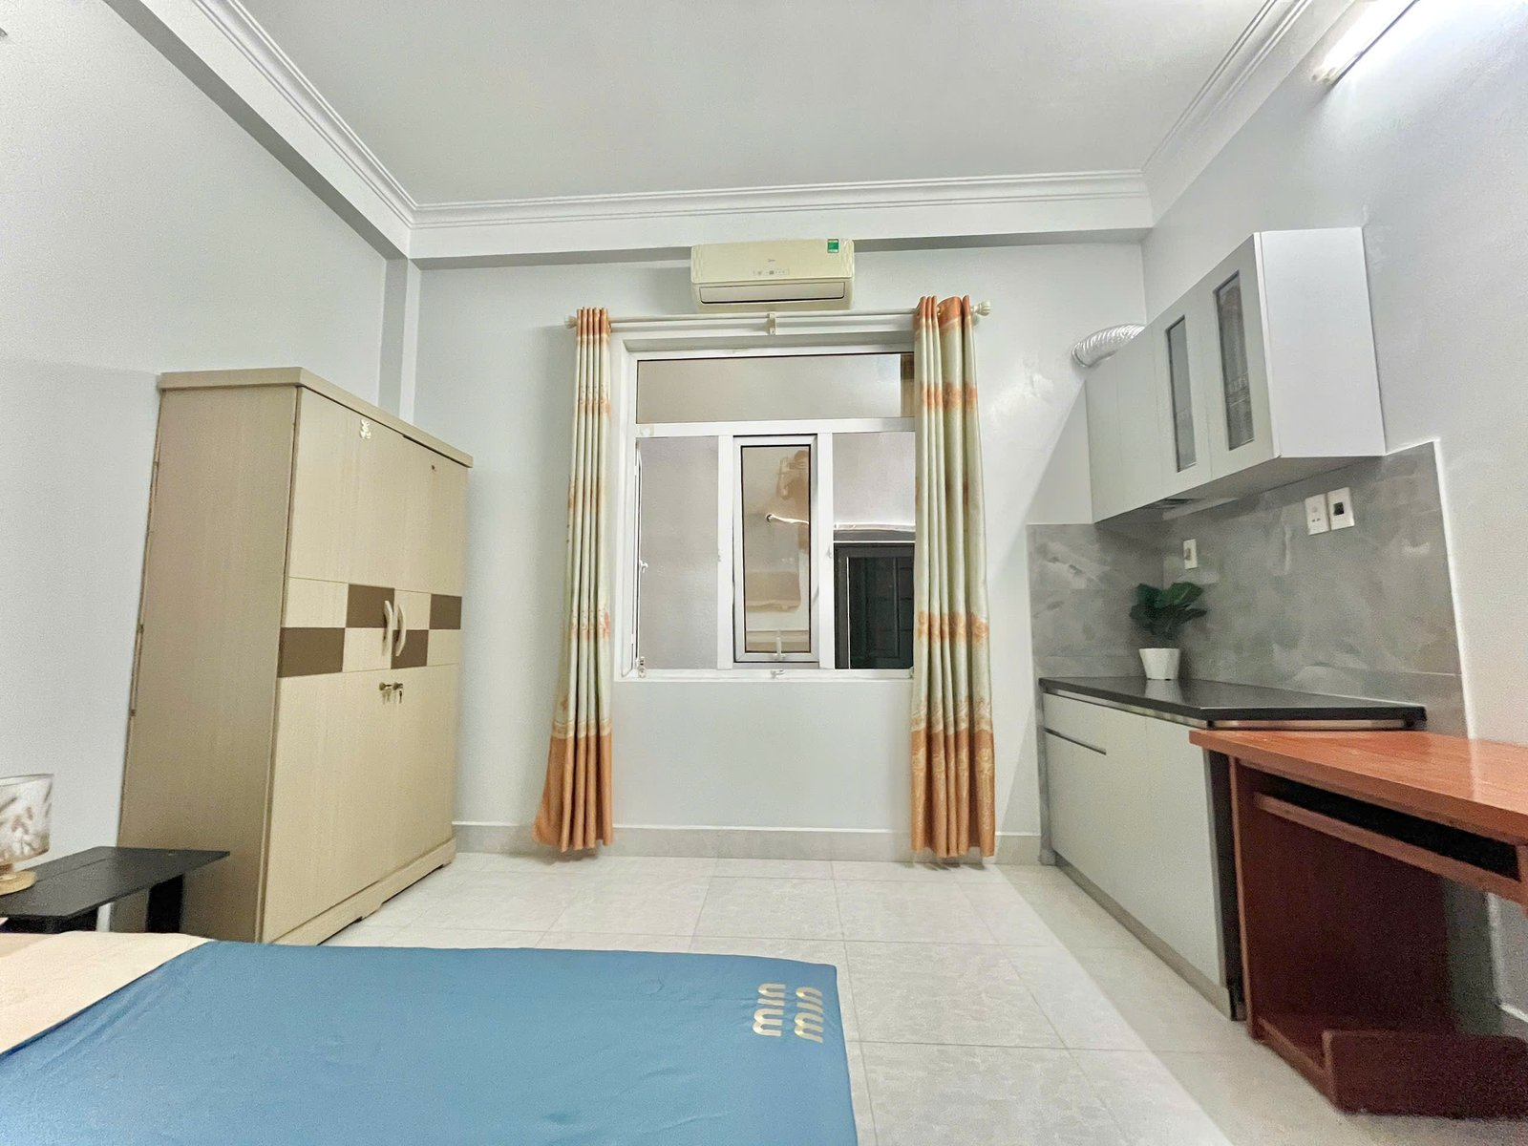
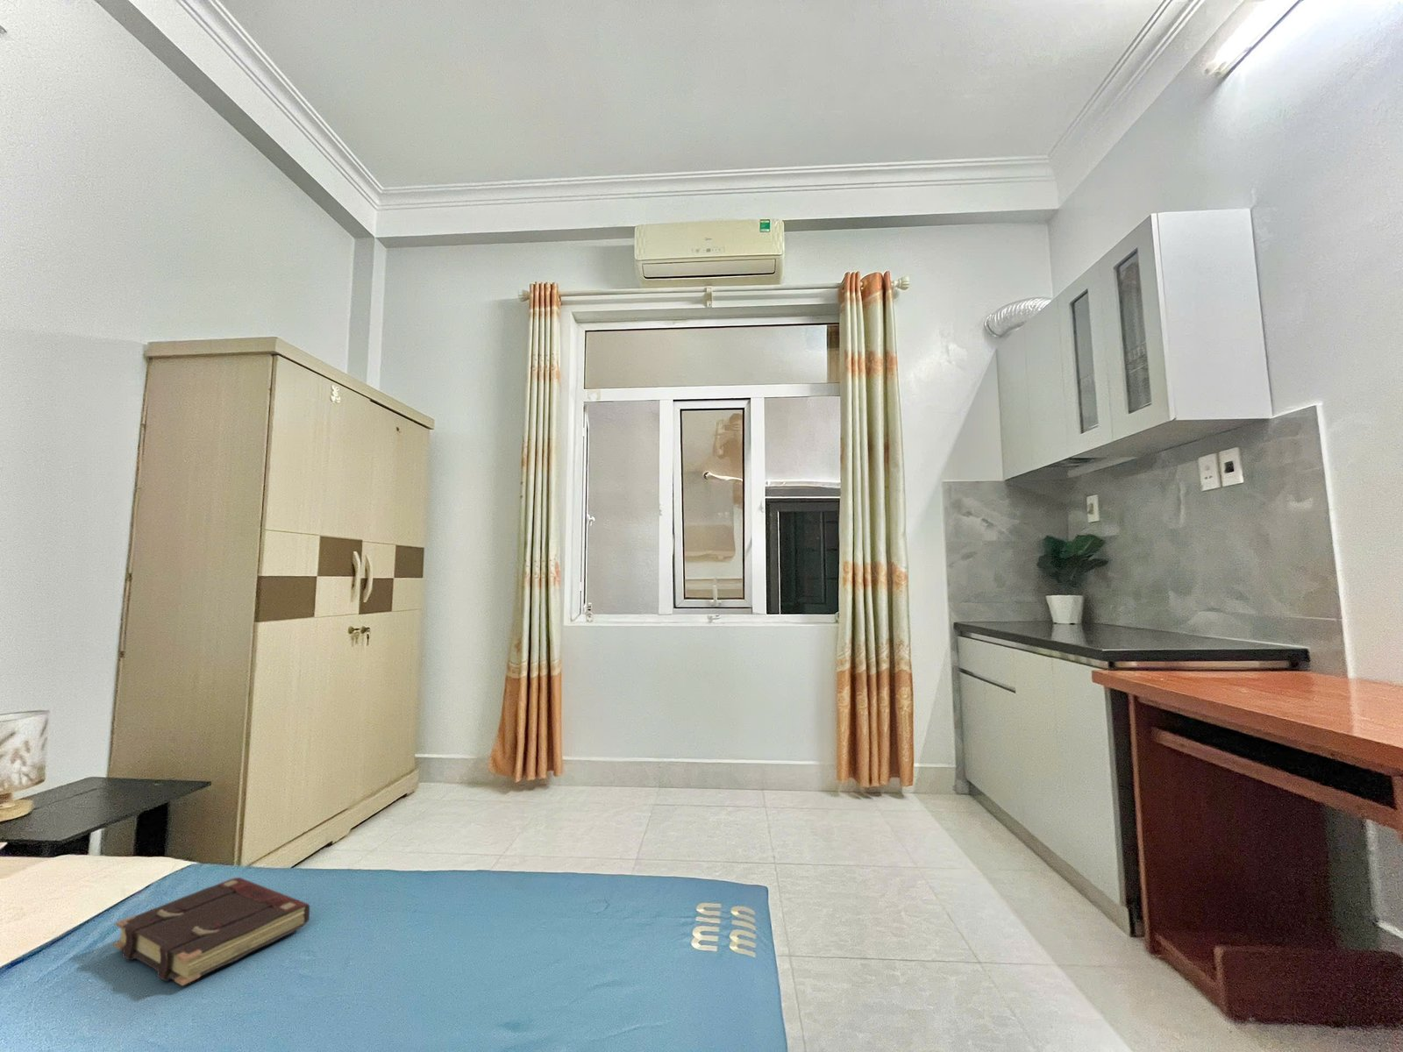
+ book [113,876,310,987]
